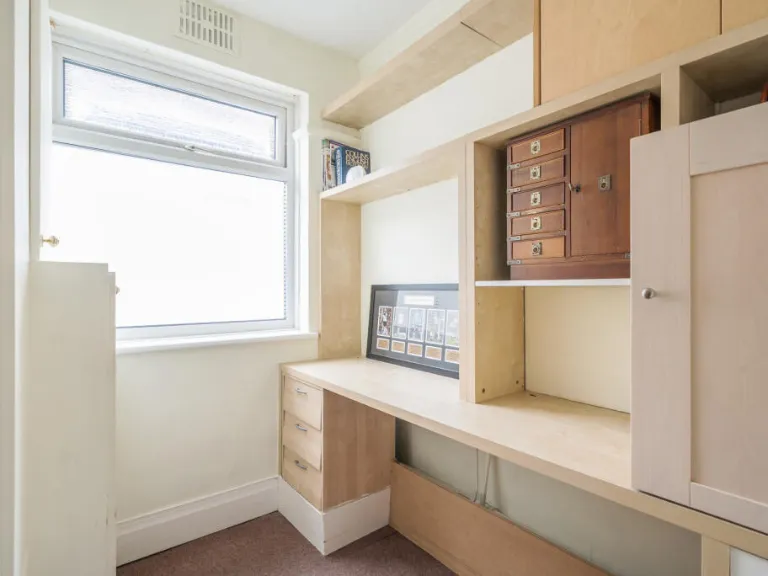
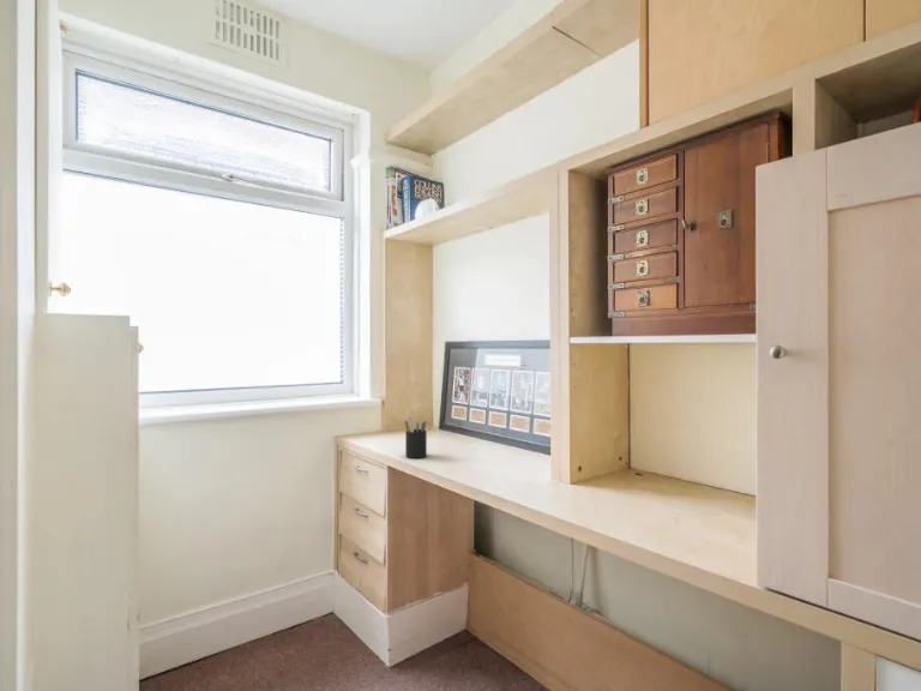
+ pen holder [403,415,428,459]
